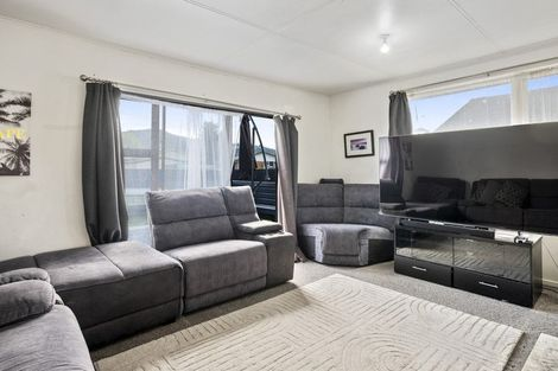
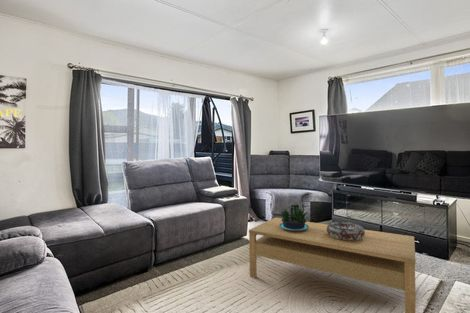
+ decorative bowl [327,221,365,241]
+ potted plant [279,203,310,231]
+ coffee table [248,216,417,313]
